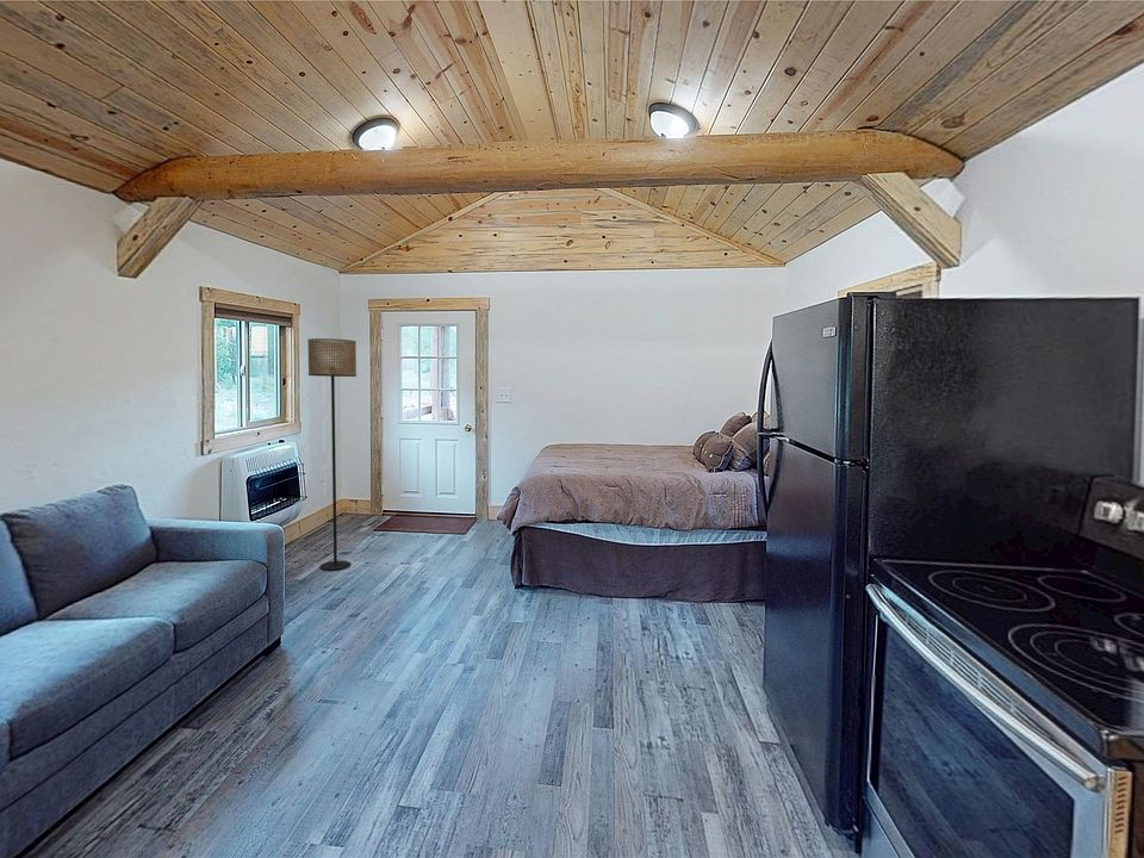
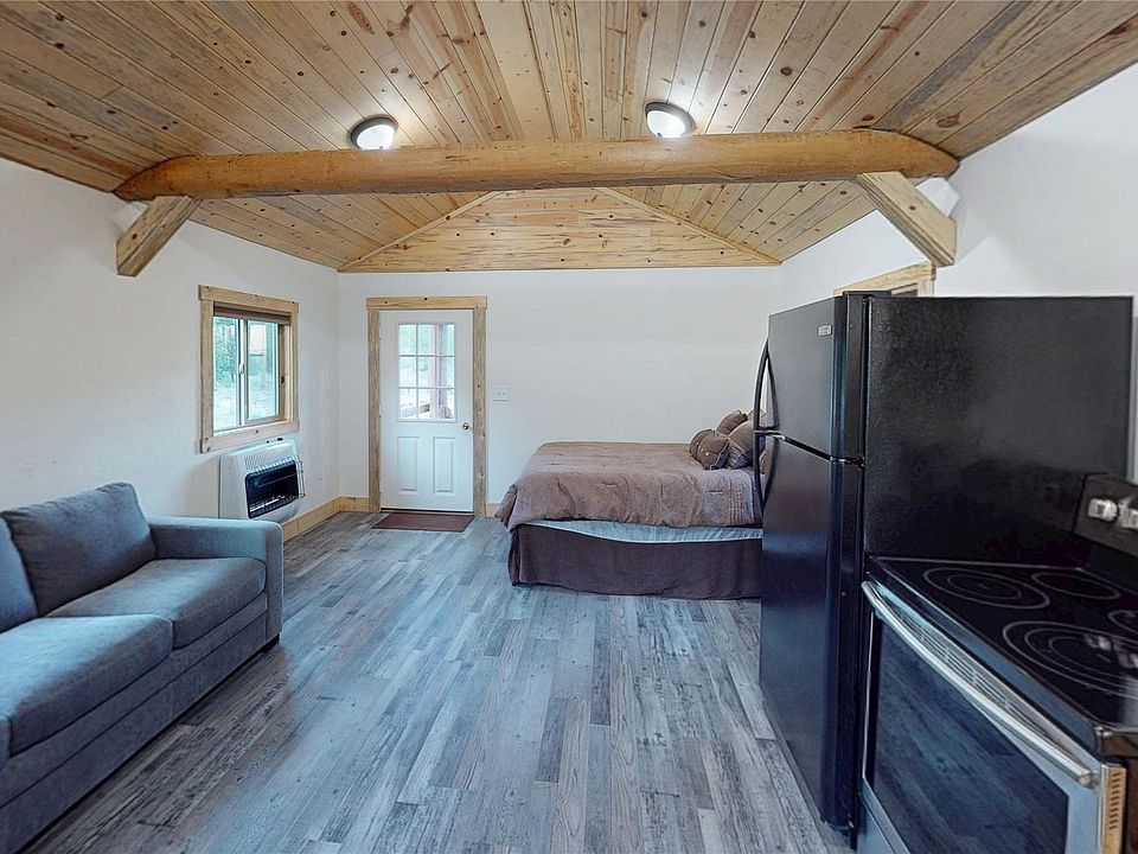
- floor lamp [306,337,358,571]
